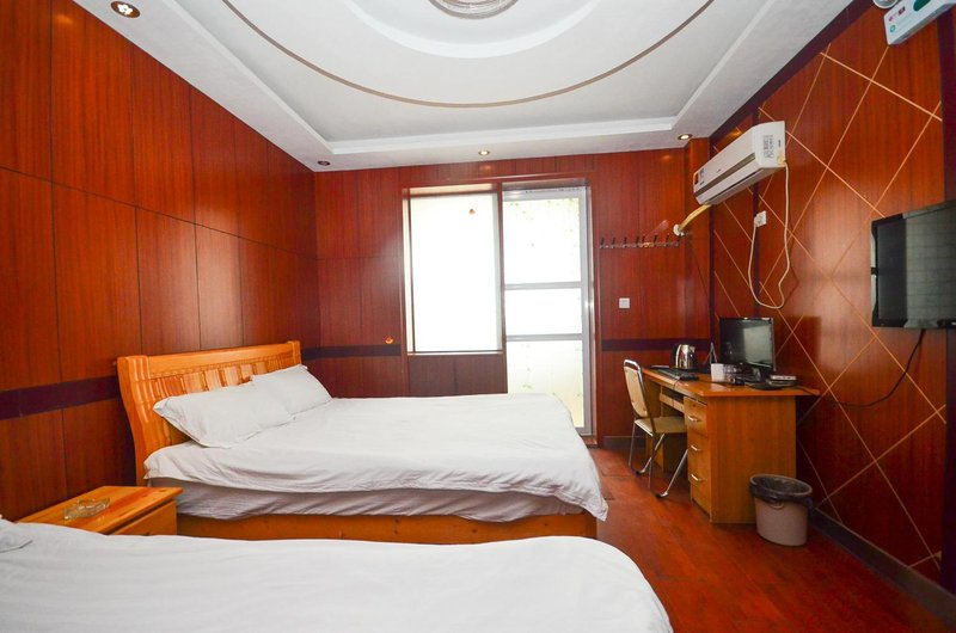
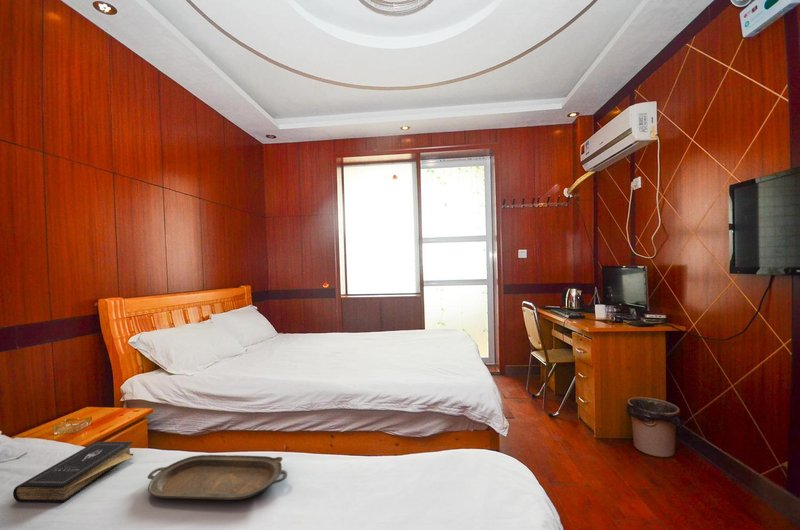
+ book [12,441,135,503]
+ serving tray [146,454,289,501]
